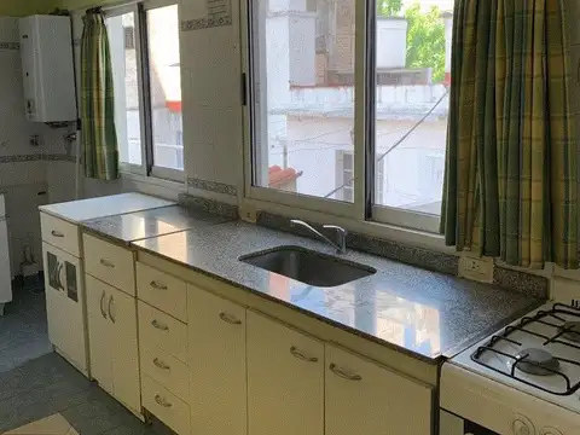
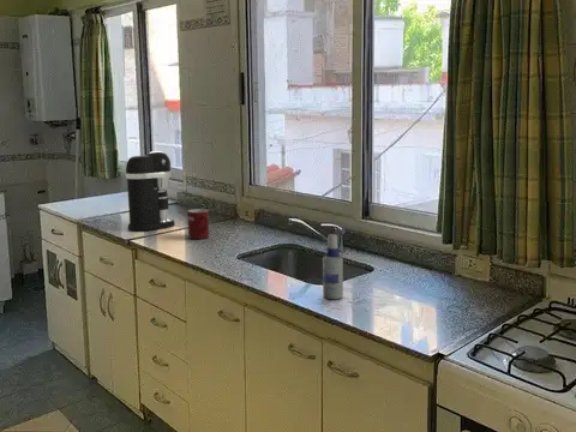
+ spray bottle [322,233,344,300]
+ coffee maker [125,150,175,232]
+ mug [186,208,210,240]
